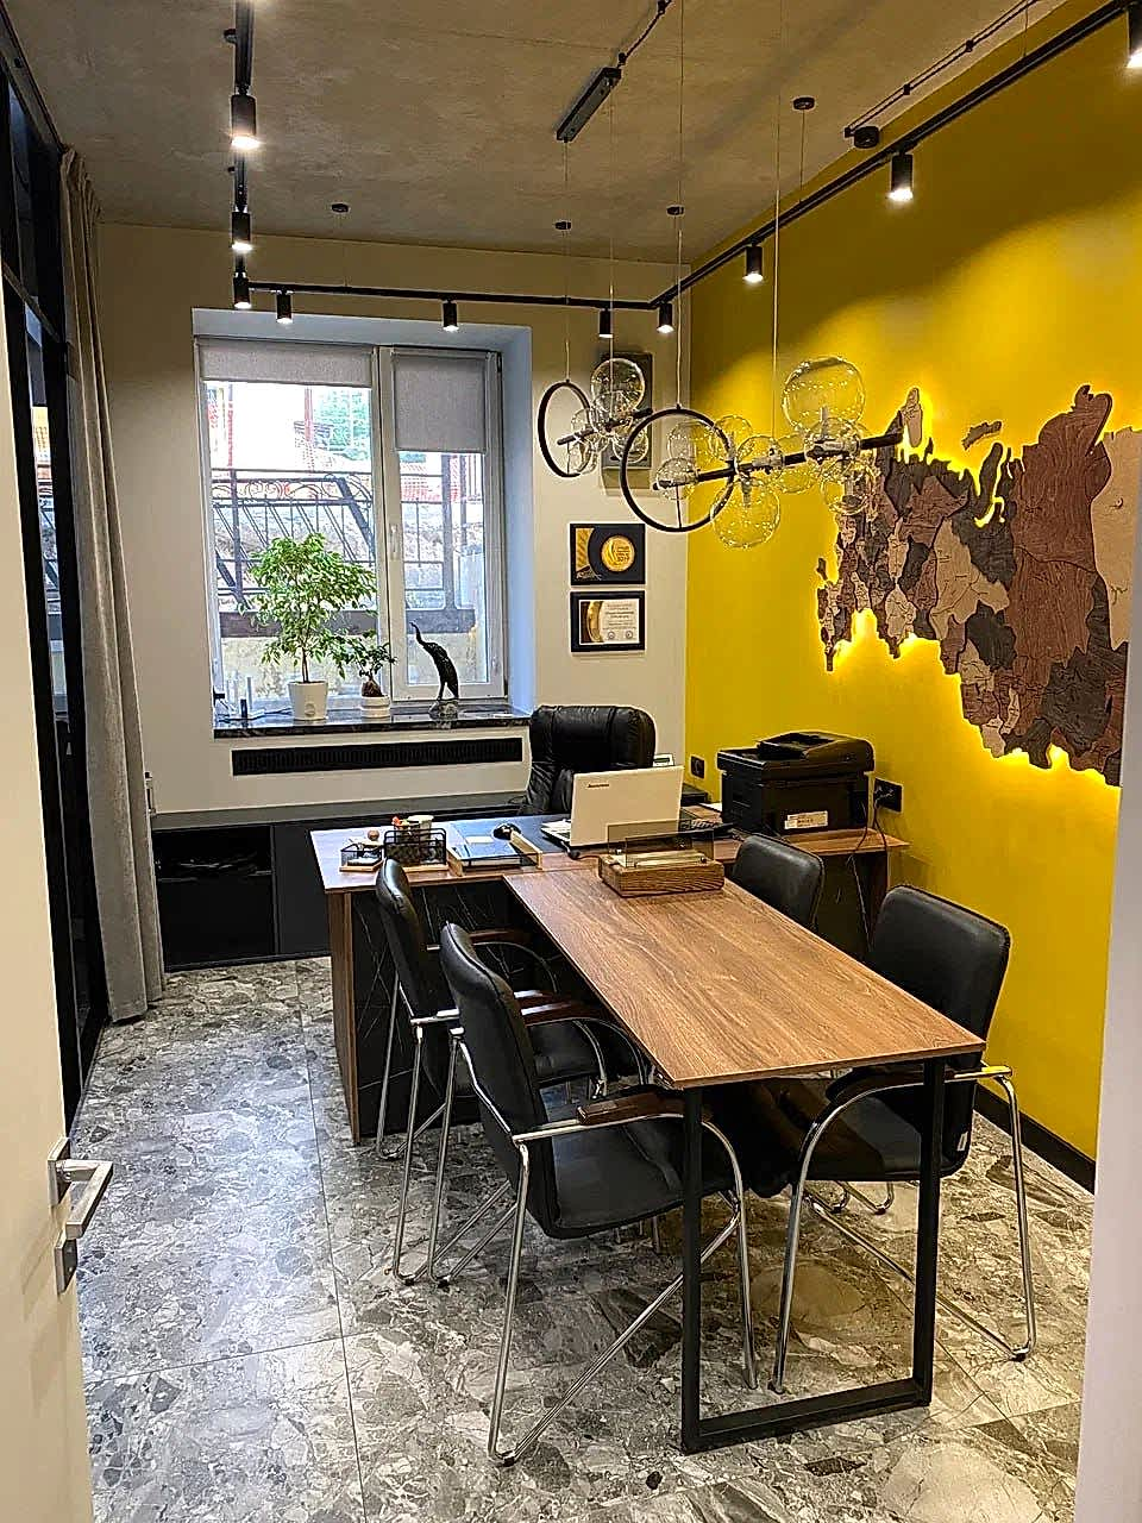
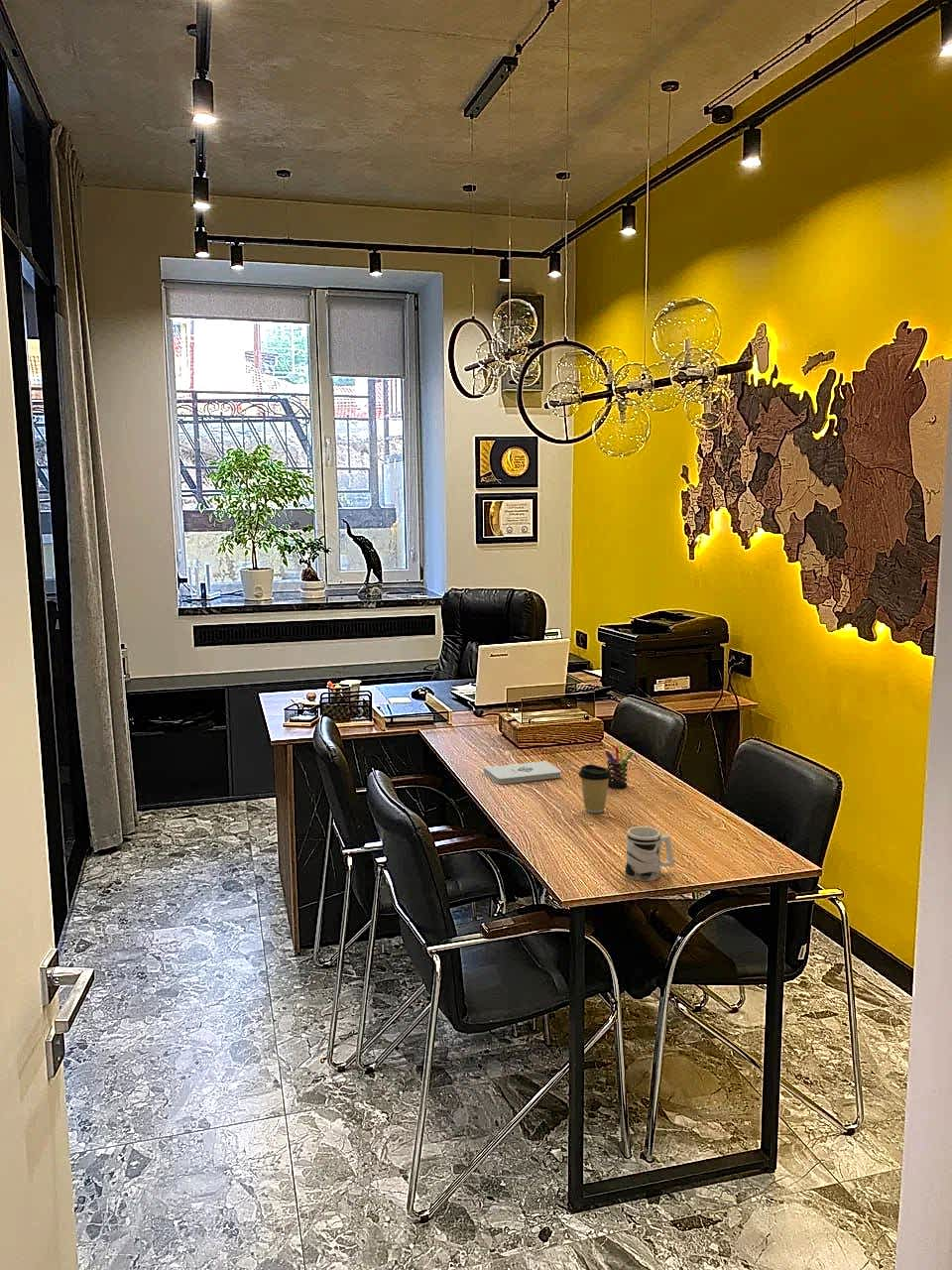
+ mug [624,826,675,882]
+ coffee cup [577,764,613,814]
+ pen holder [604,744,635,789]
+ notepad [483,760,562,785]
